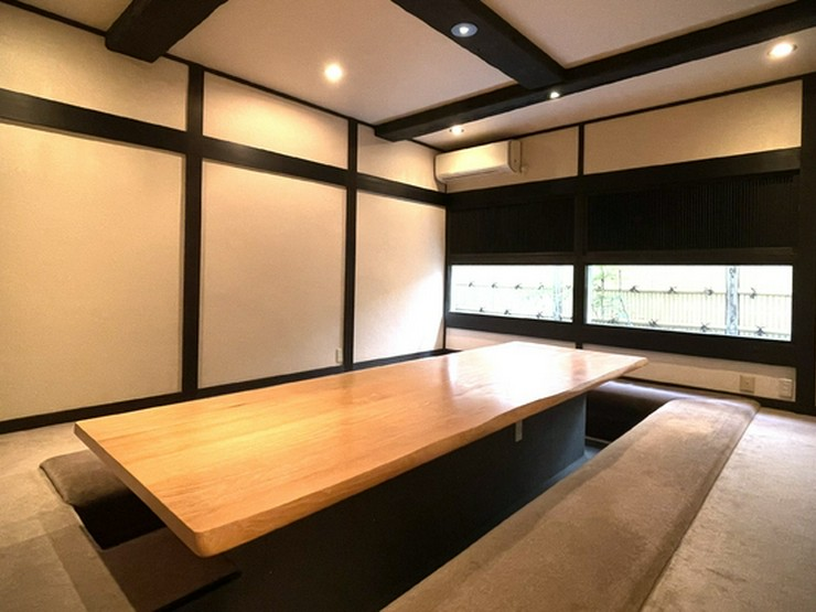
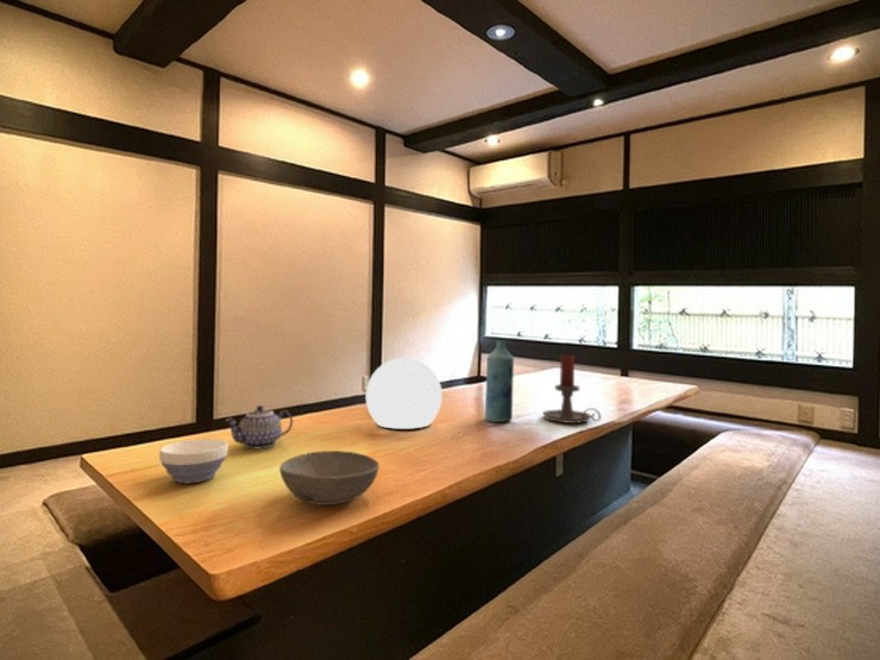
+ bottle [484,339,515,423]
+ bowl [158,438,230,484]
+ bowl [278,450,381,507]
+ teapot [224,404,294,450]
+ candle holder [542,354,602,425]
+ plate [365,357,444,430]
